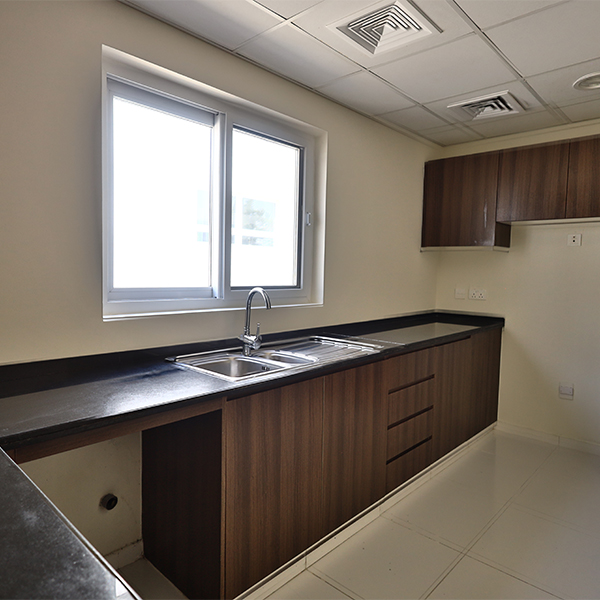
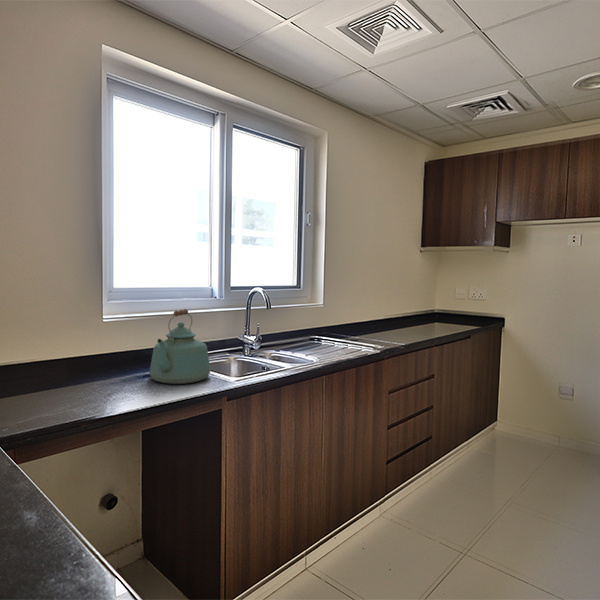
+ kettle [148,308,212,385]
